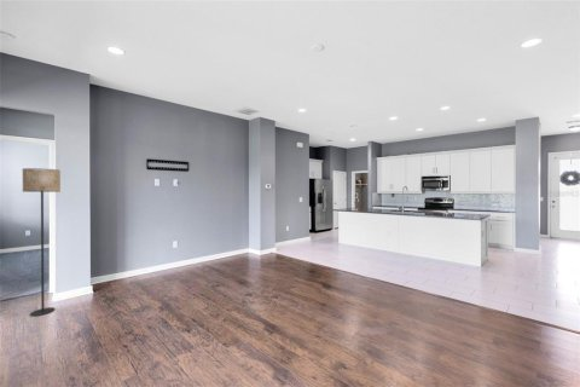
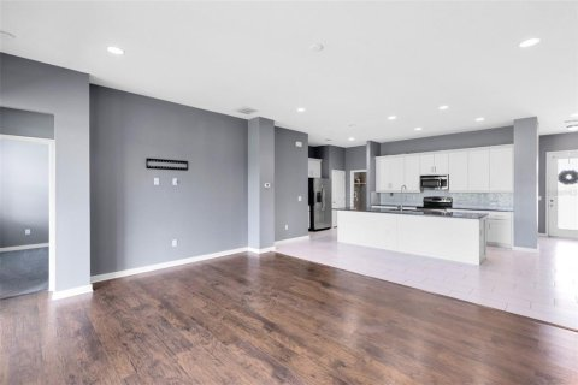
- floor lamp [22,167,62,317]
